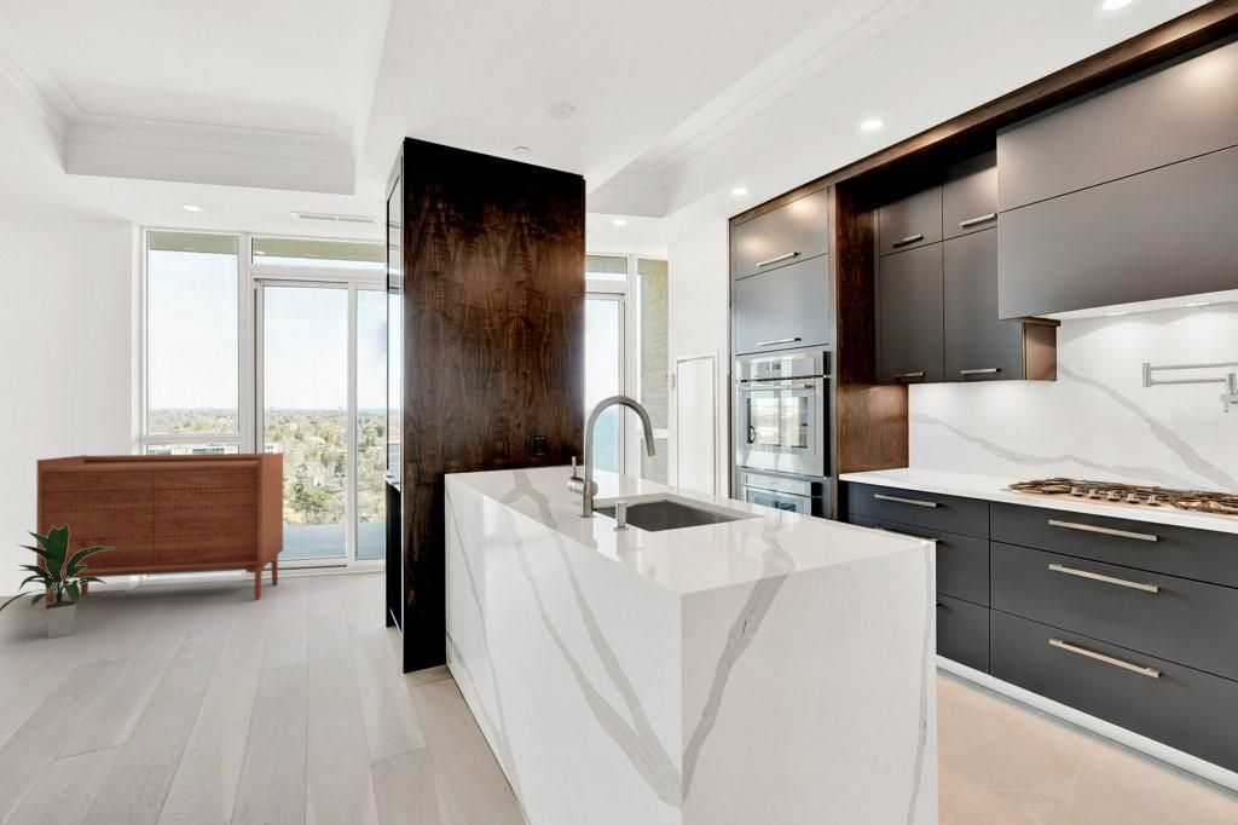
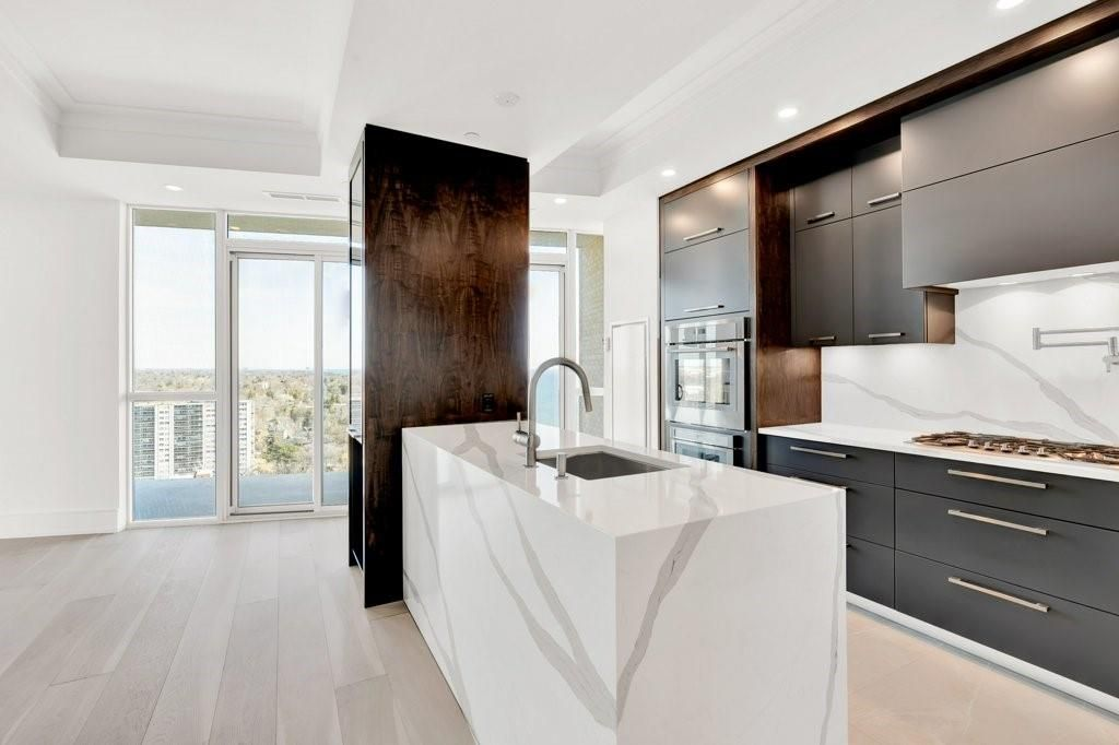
- indoor plant [0,524,114,640]
- sideboard [35,451,284,607]
